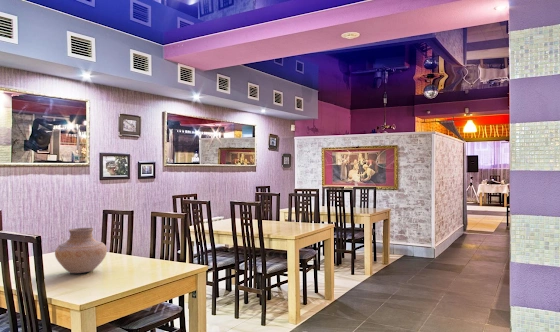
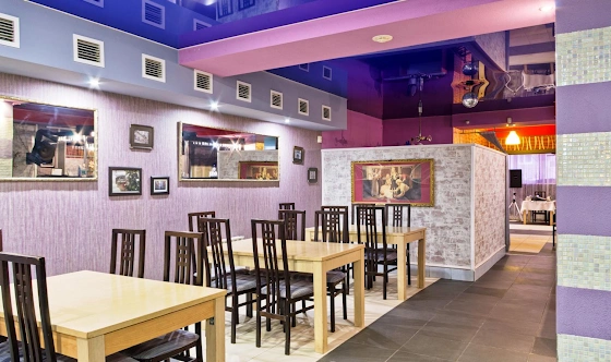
- vase [54,227,108,274]
